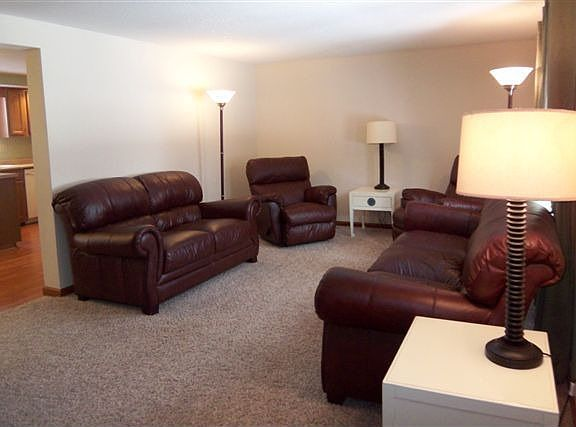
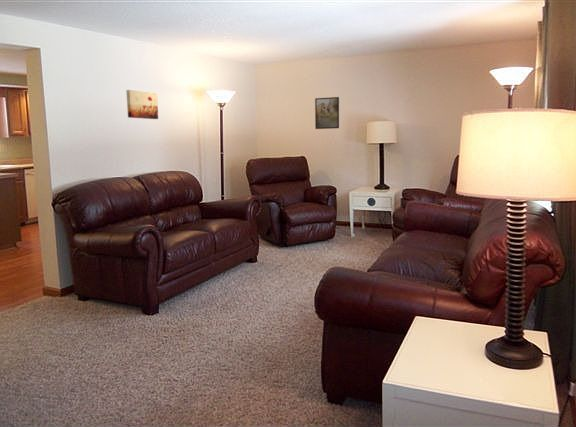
+ wall art [125,89,159,120]
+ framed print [314,96,340,130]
